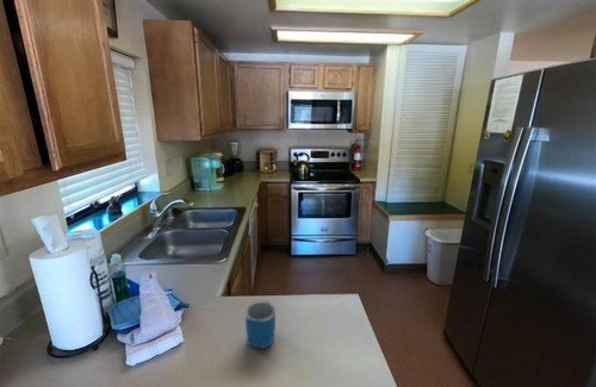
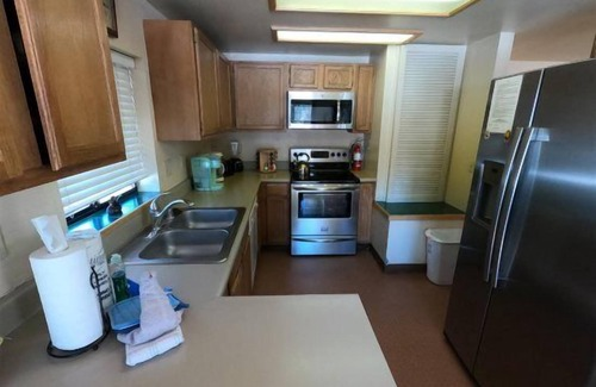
- mug [244,300,277,349]
